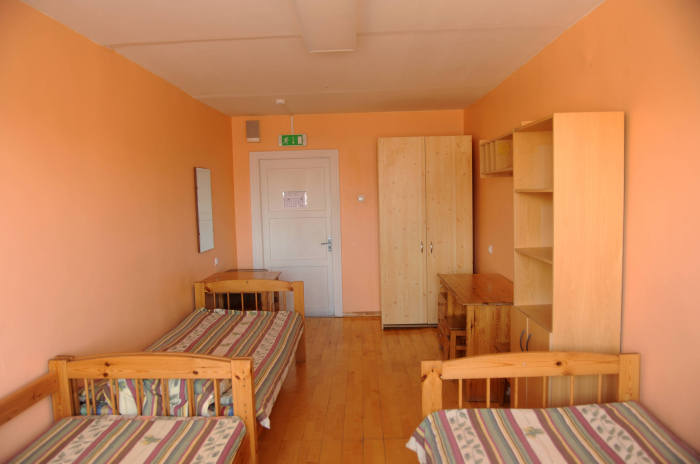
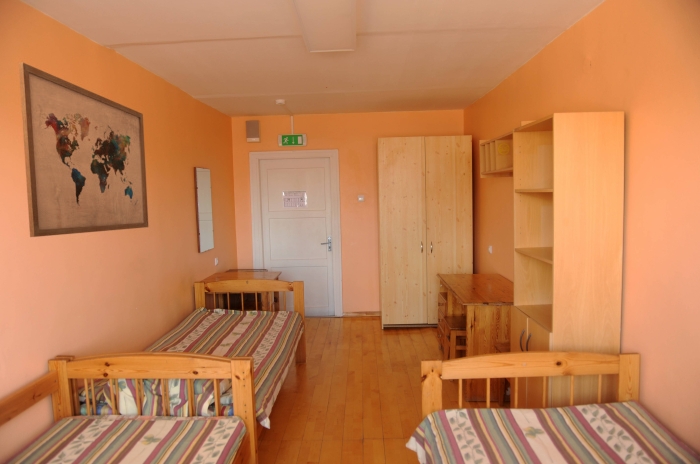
+ wall art [18,62,149,238]
